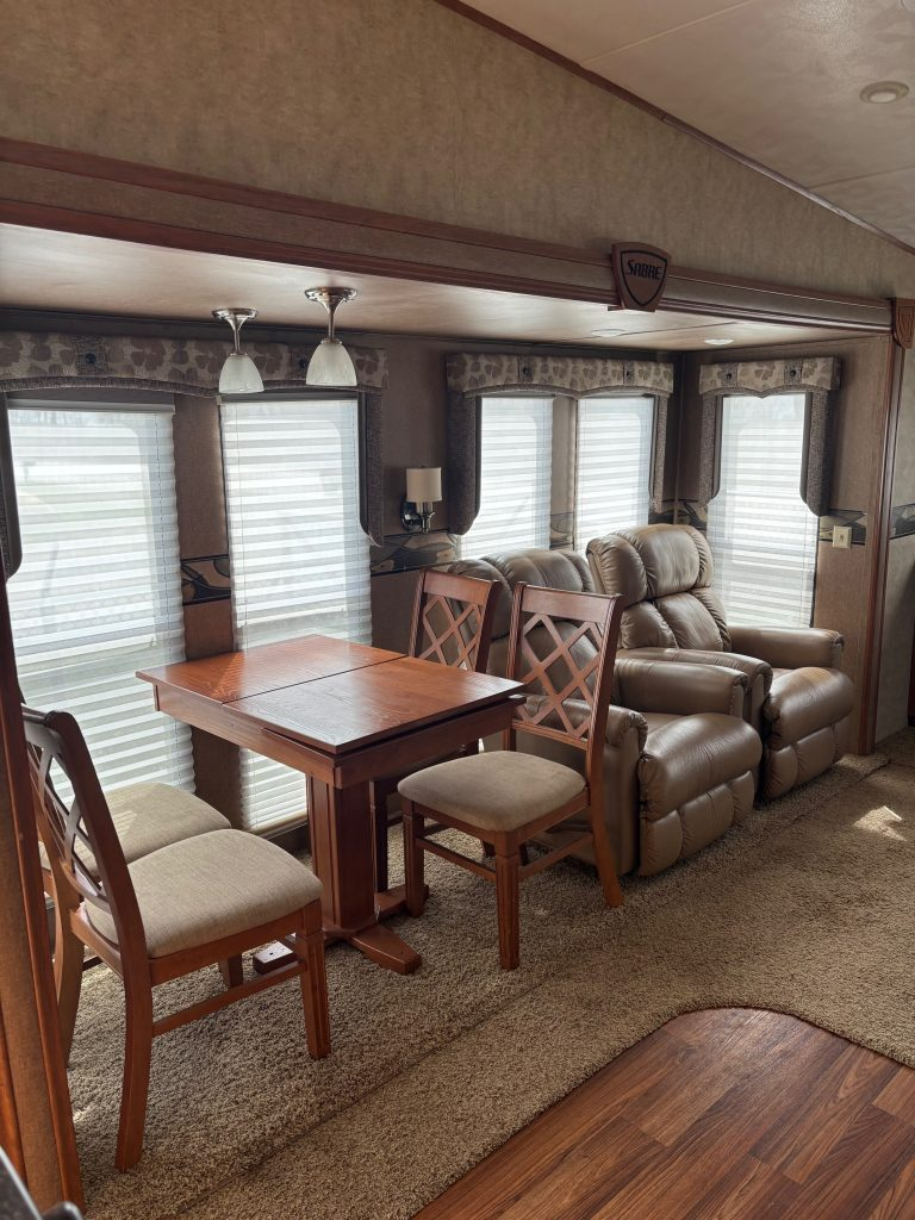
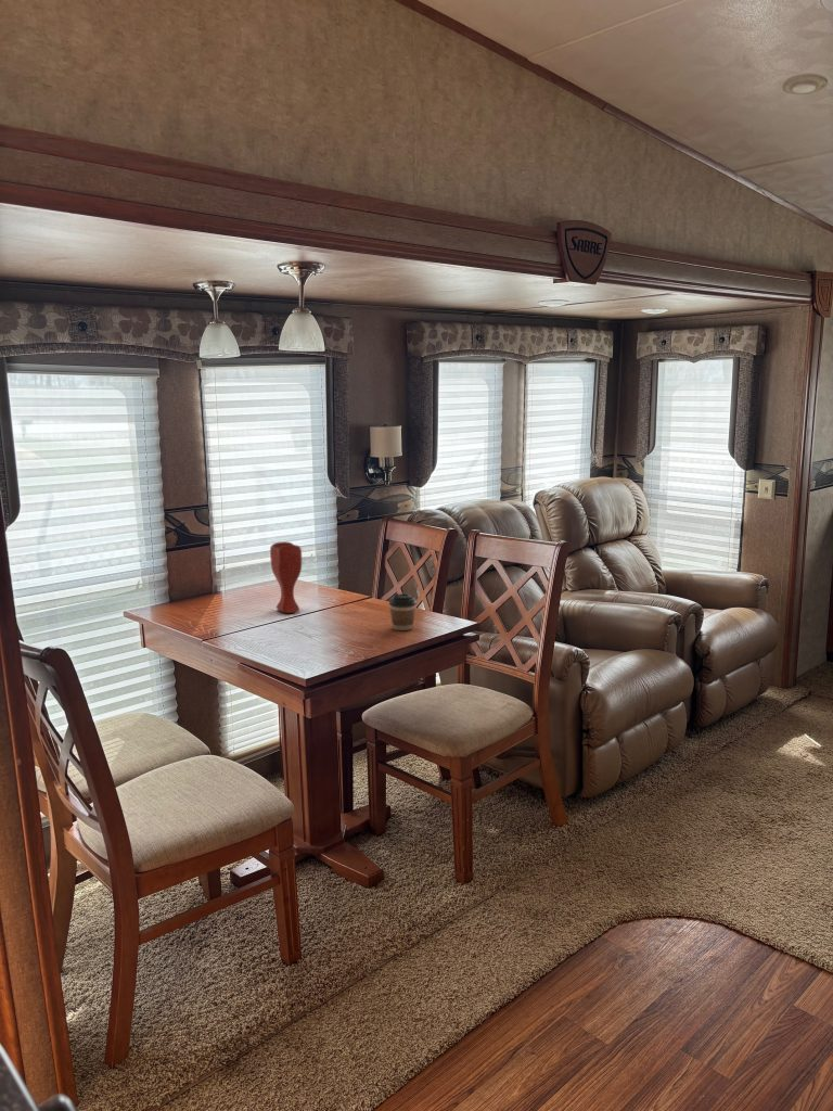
+ coffee cup [388,591,418,631]
+ vase [269,540,303,614]
